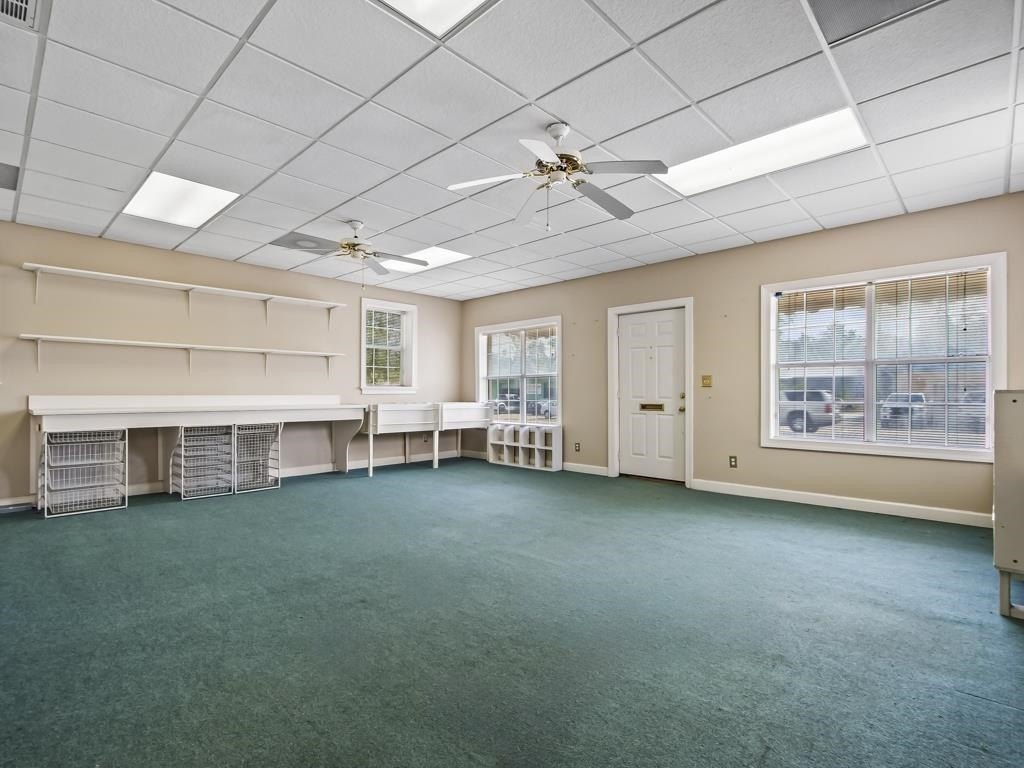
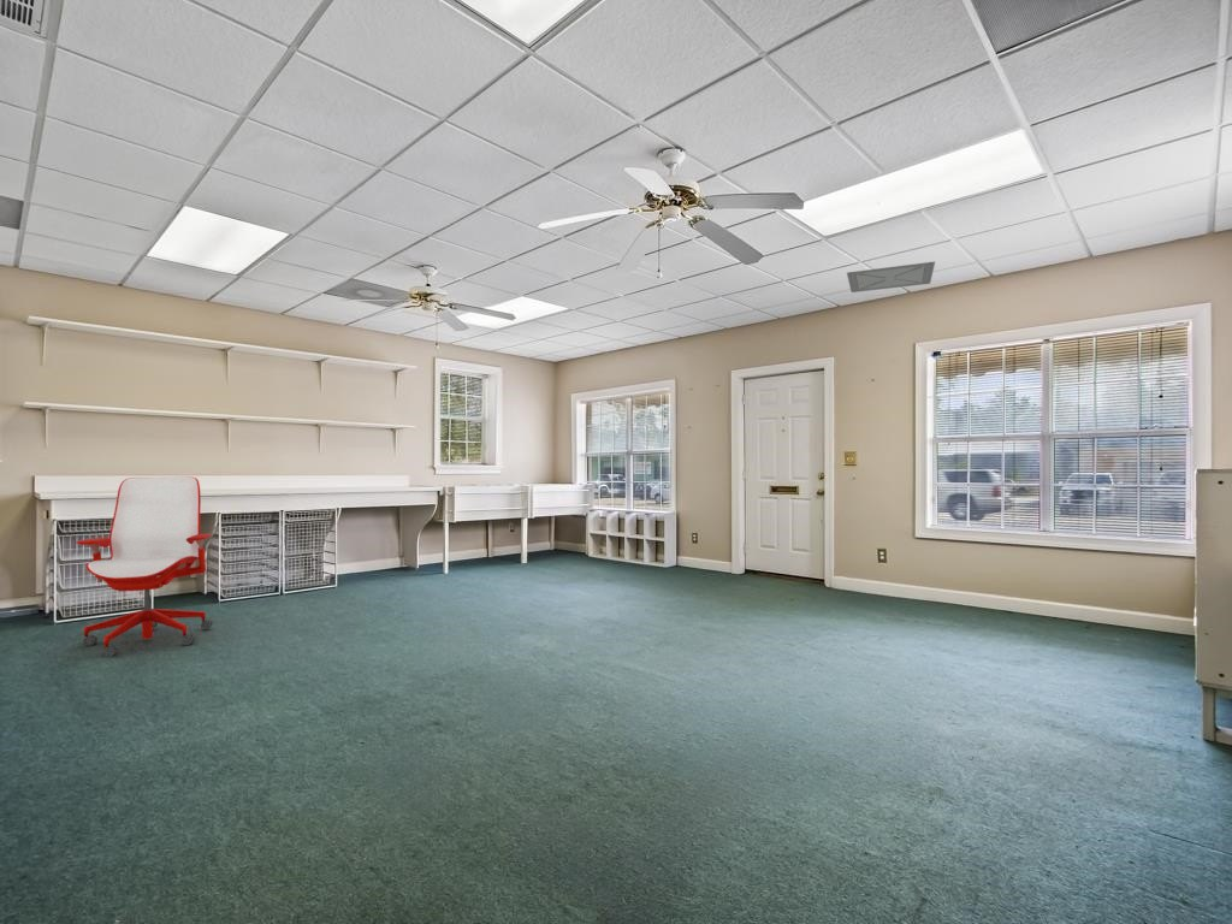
+ office chair [75,476,214,658]
+ ceiling vent [846,260,936,294]
